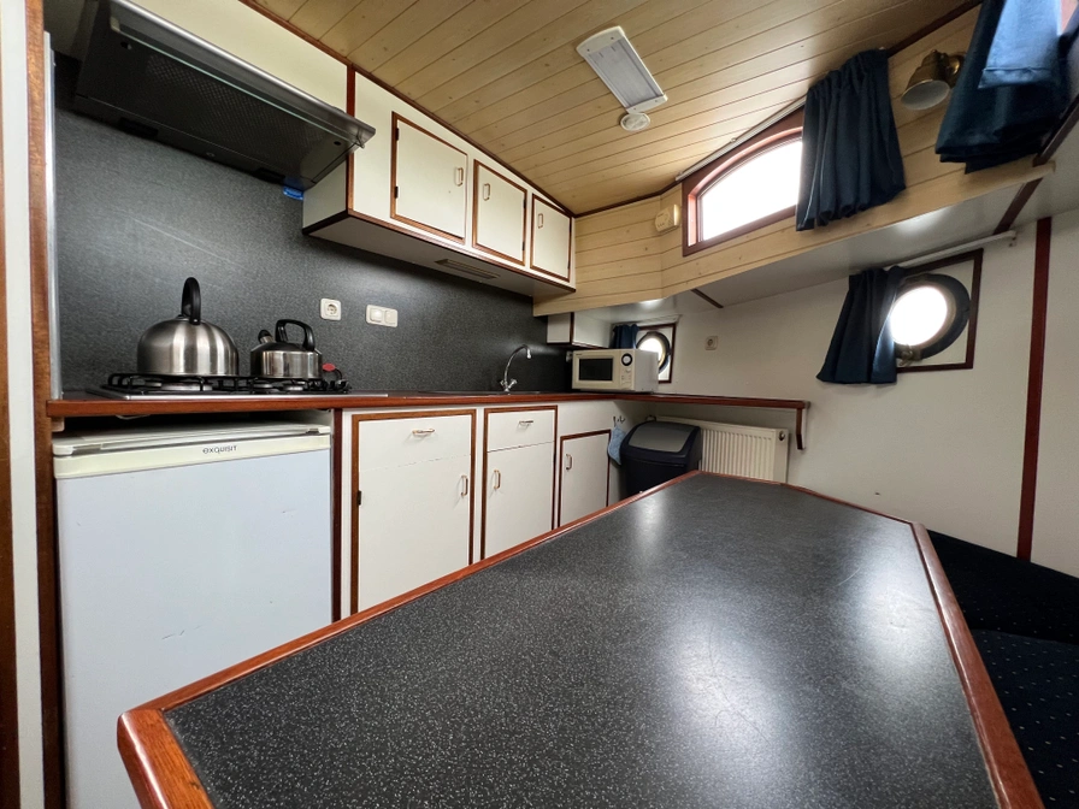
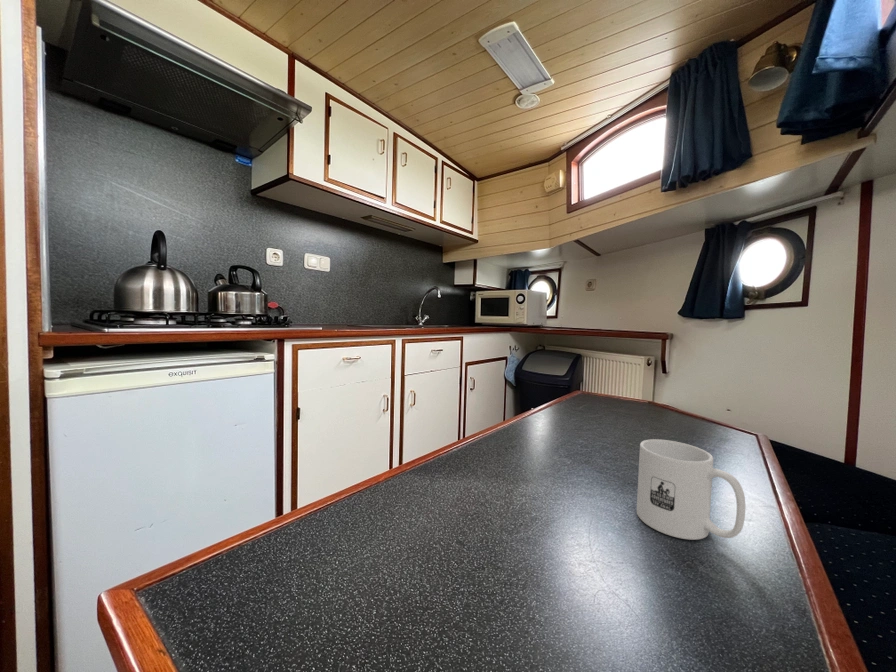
+ mug [636,438,746,541]
